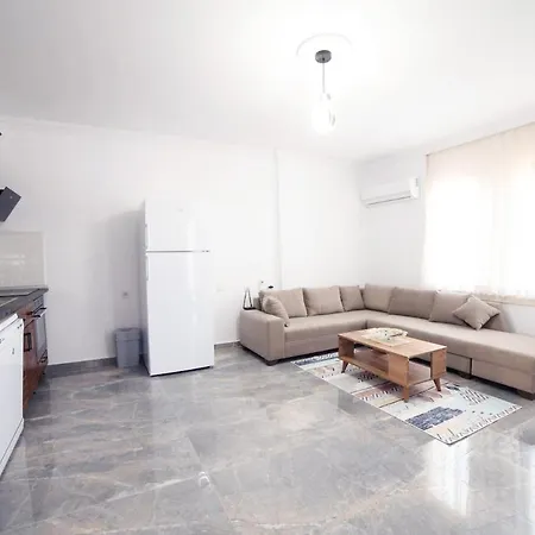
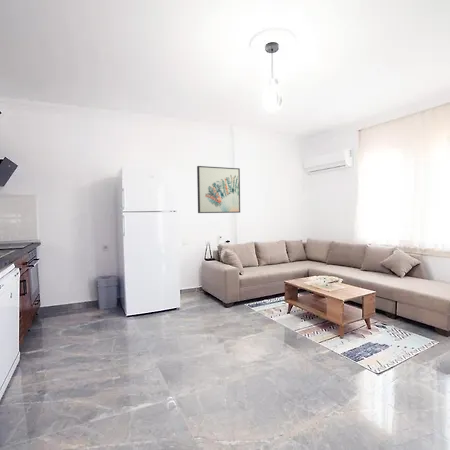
+ wall art [196,165,241,214]
